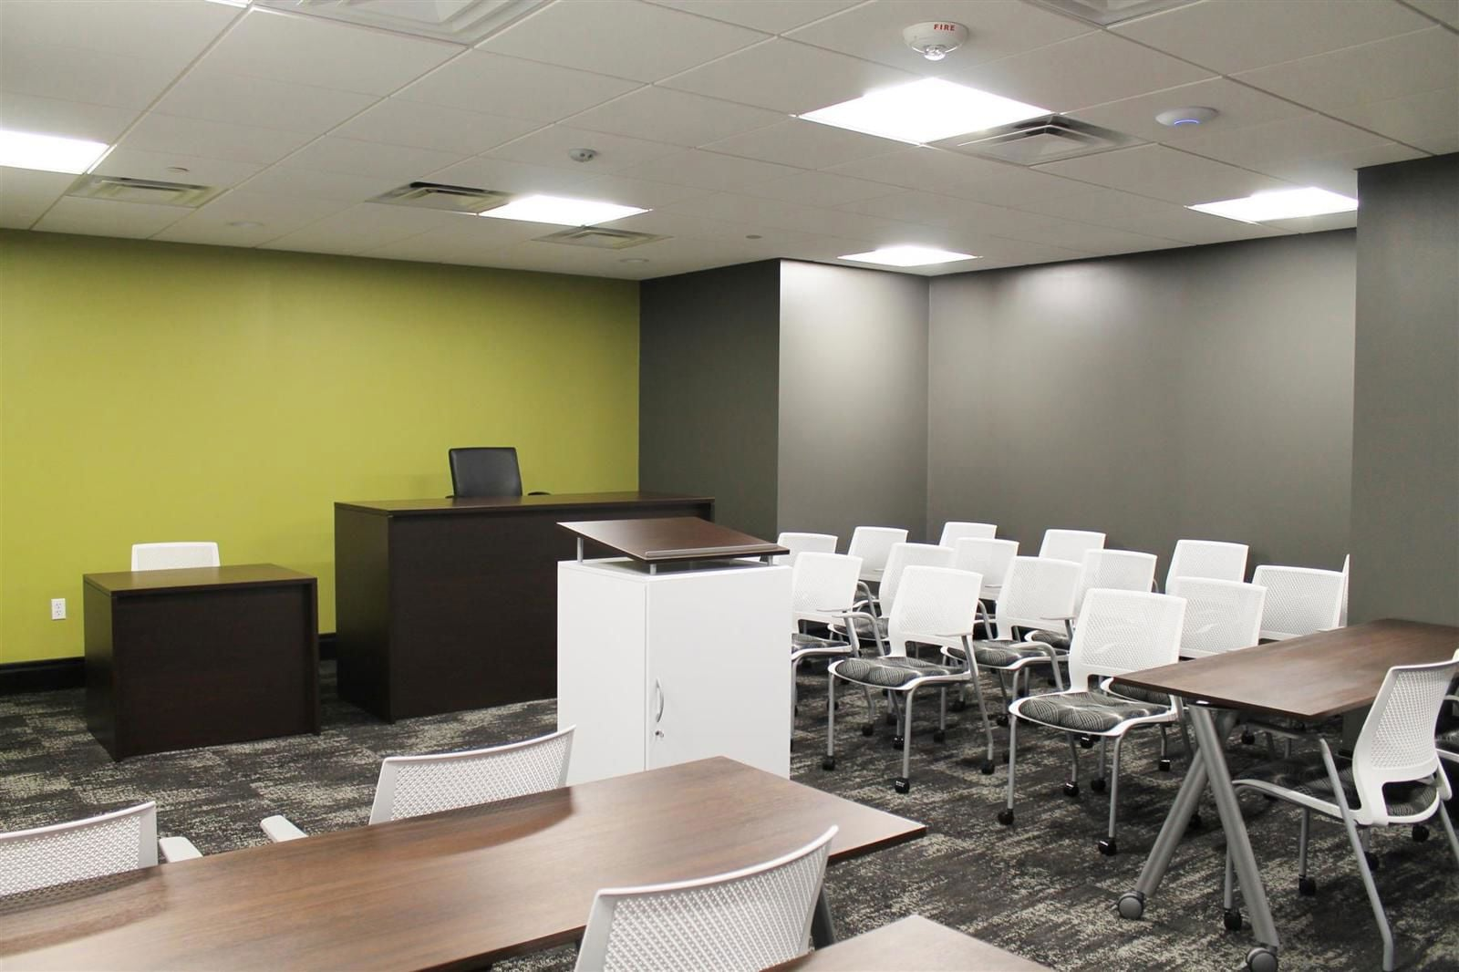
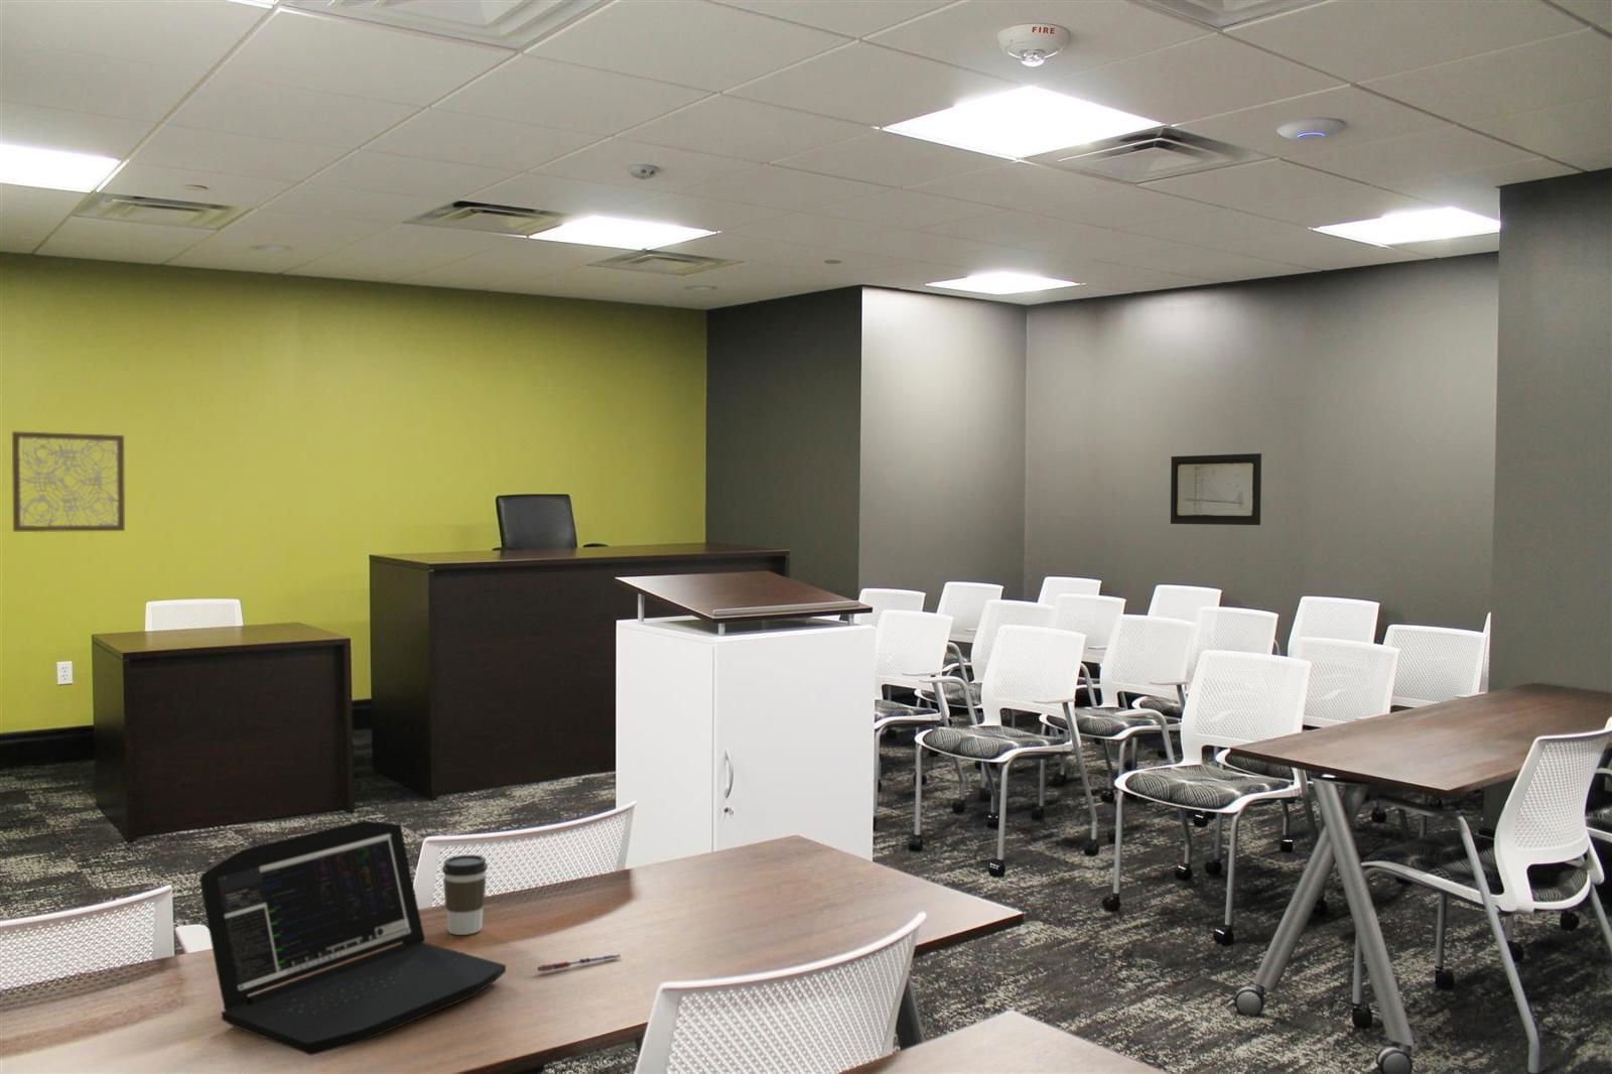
+ laptop [199,819,507,1057]
+ coffee cup [441,855,489,936]
+ wall art [1170,452,1262,526]
+ pen [537,953,622,972]
+ wall art [11,430,126,533]
